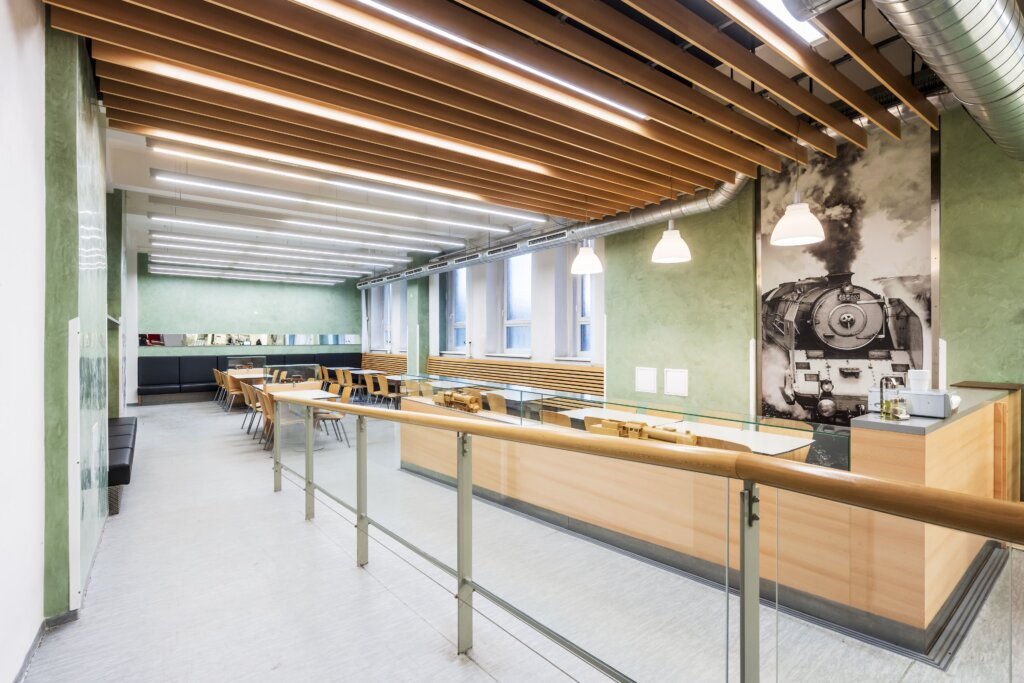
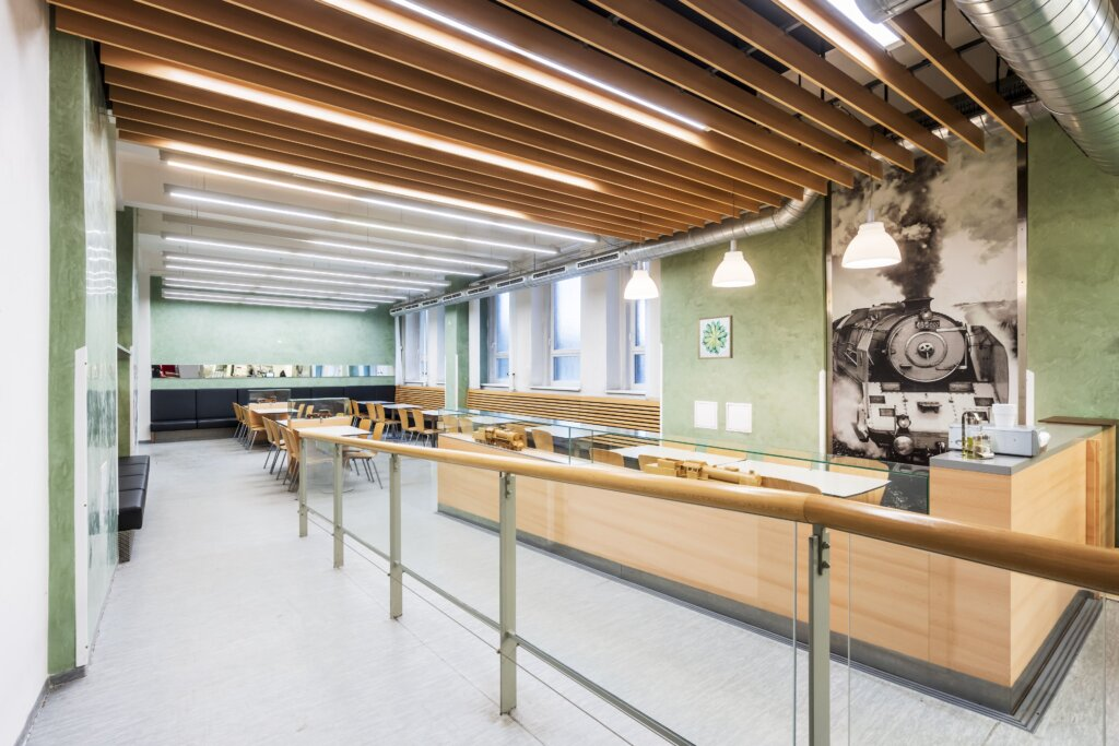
+ wall art [697,315,734,360]
